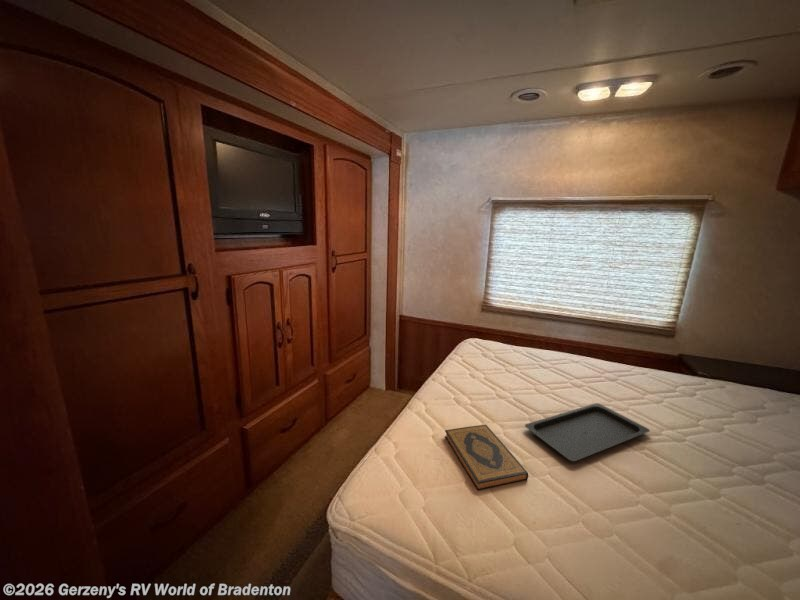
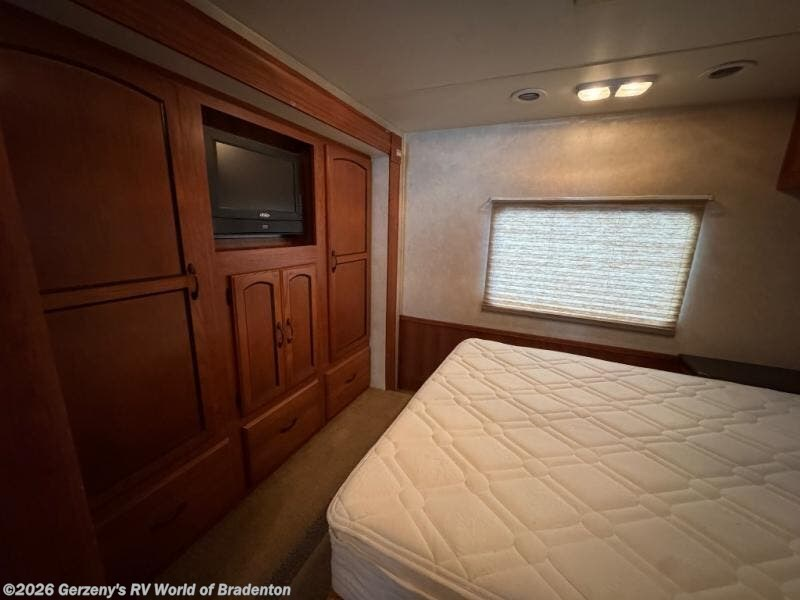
- hardback book [444,424,529,492]
- serving tray [524,402,651,462]
